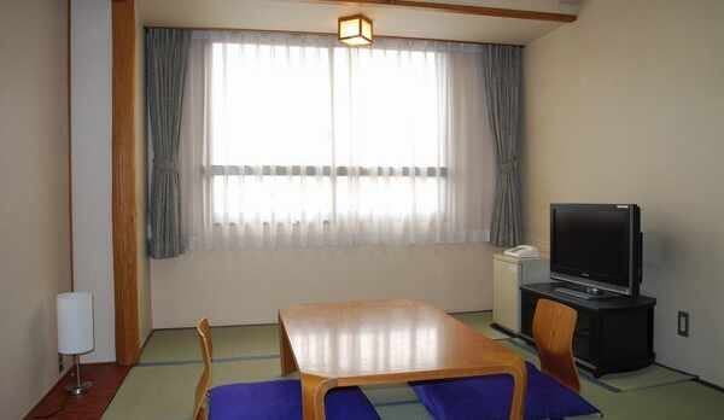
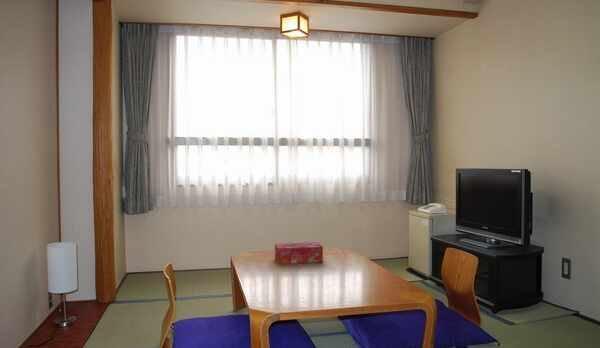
+ tissue box [274,241,324,265]
